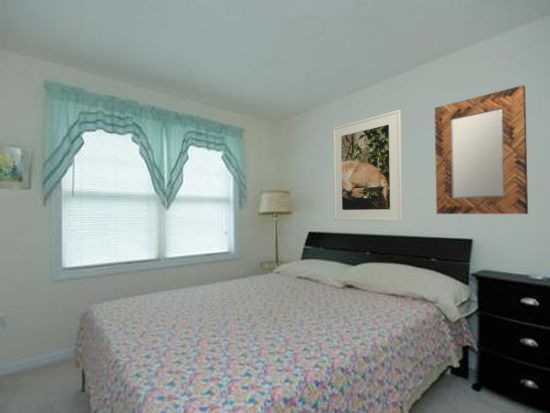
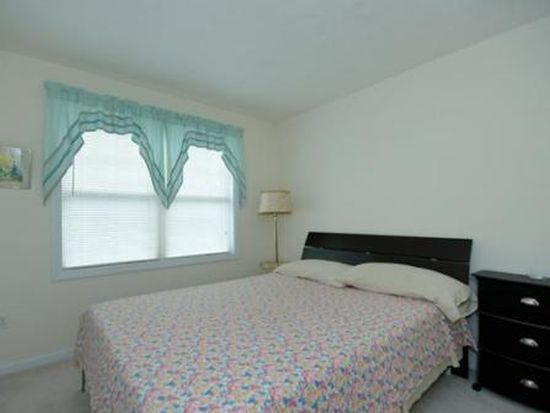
- home mirror [434,84,529,215]
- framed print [332,109,403,223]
